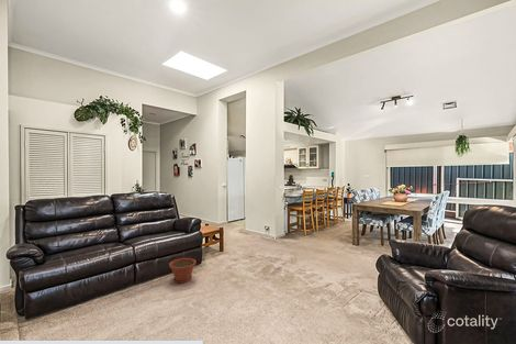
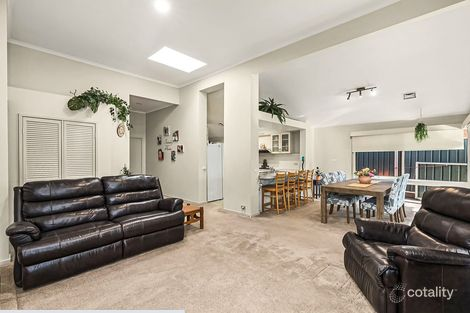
- plant pot [168,257,198,284]
